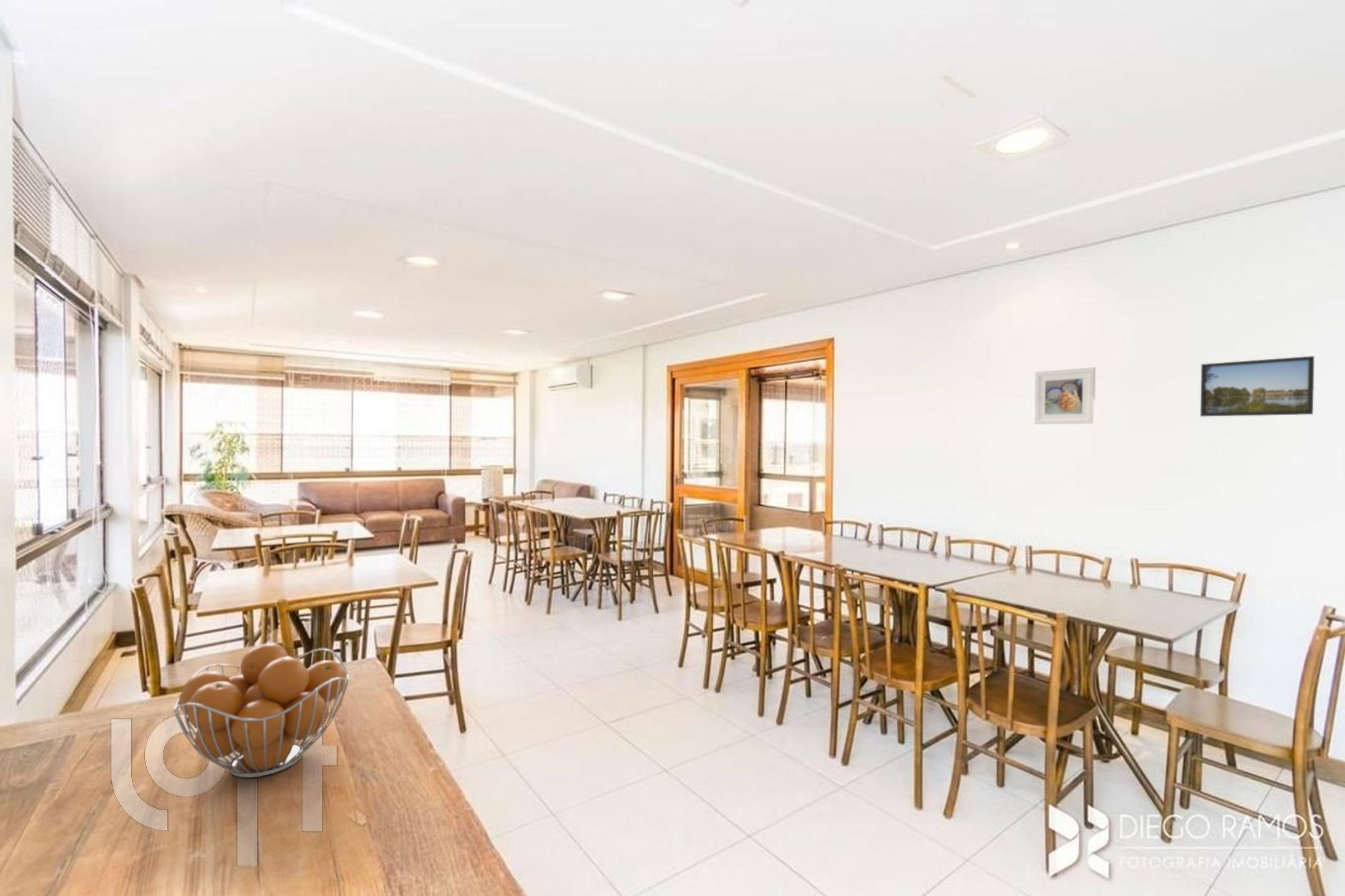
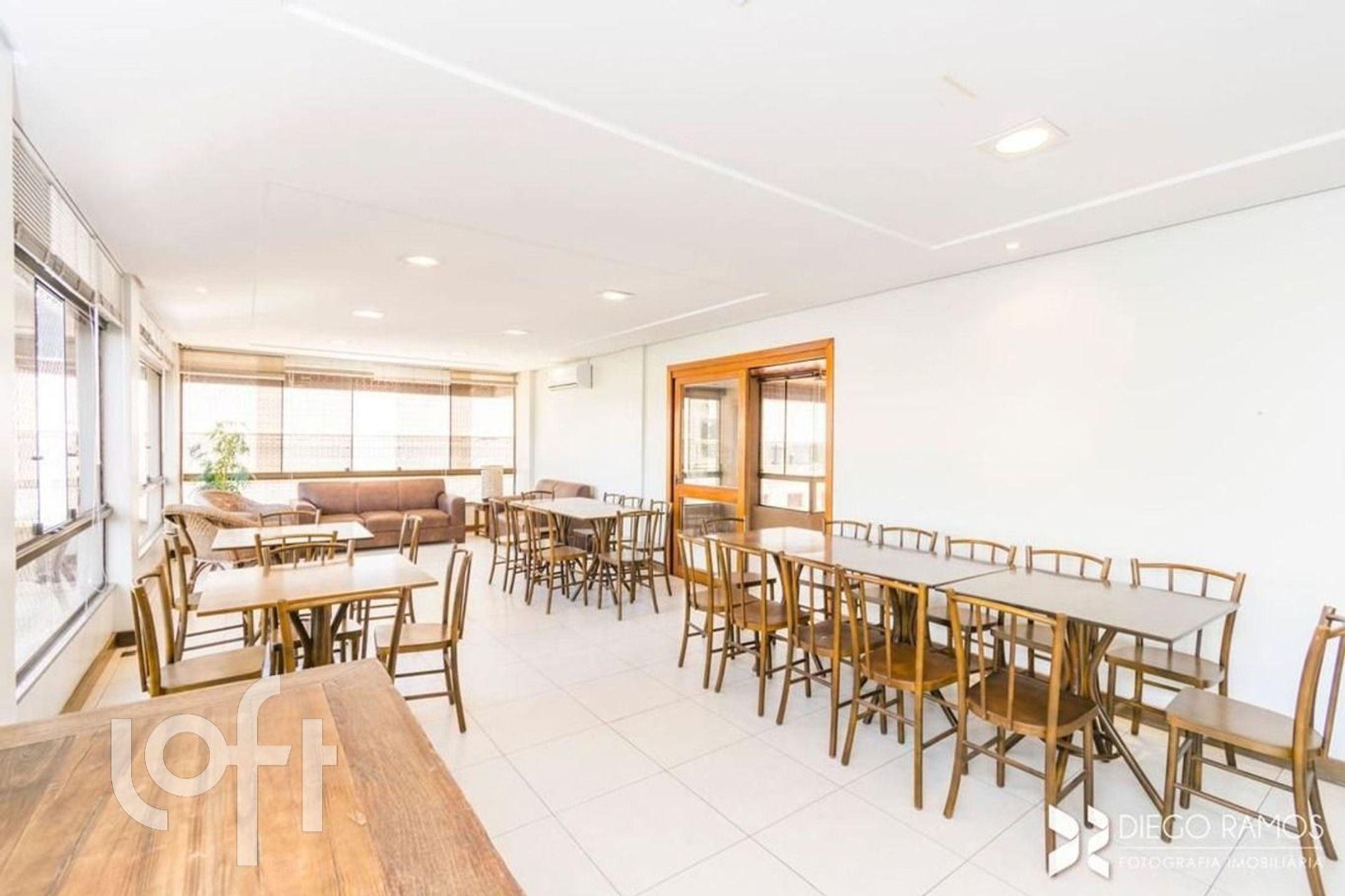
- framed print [1033,366,1096,425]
- fruit basket [173,642,350,778]
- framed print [1199,355,1315,417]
